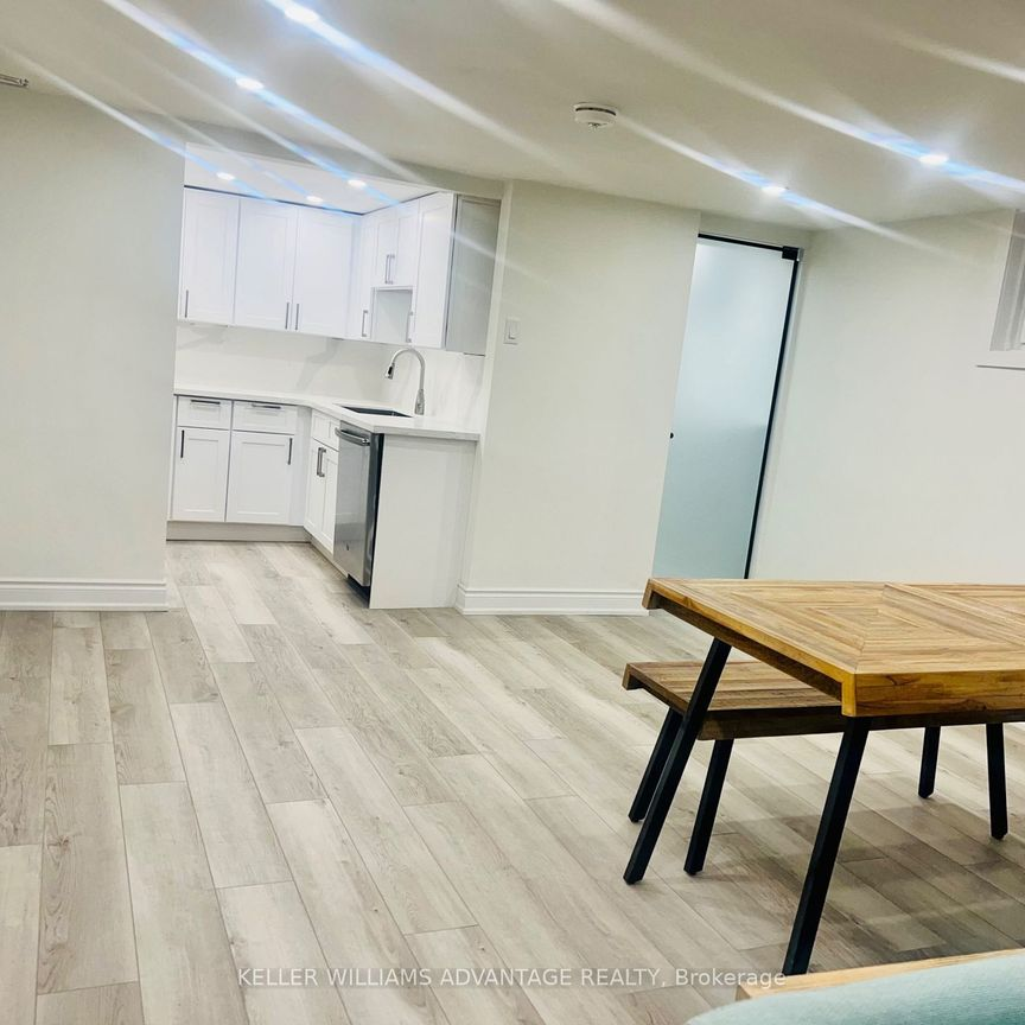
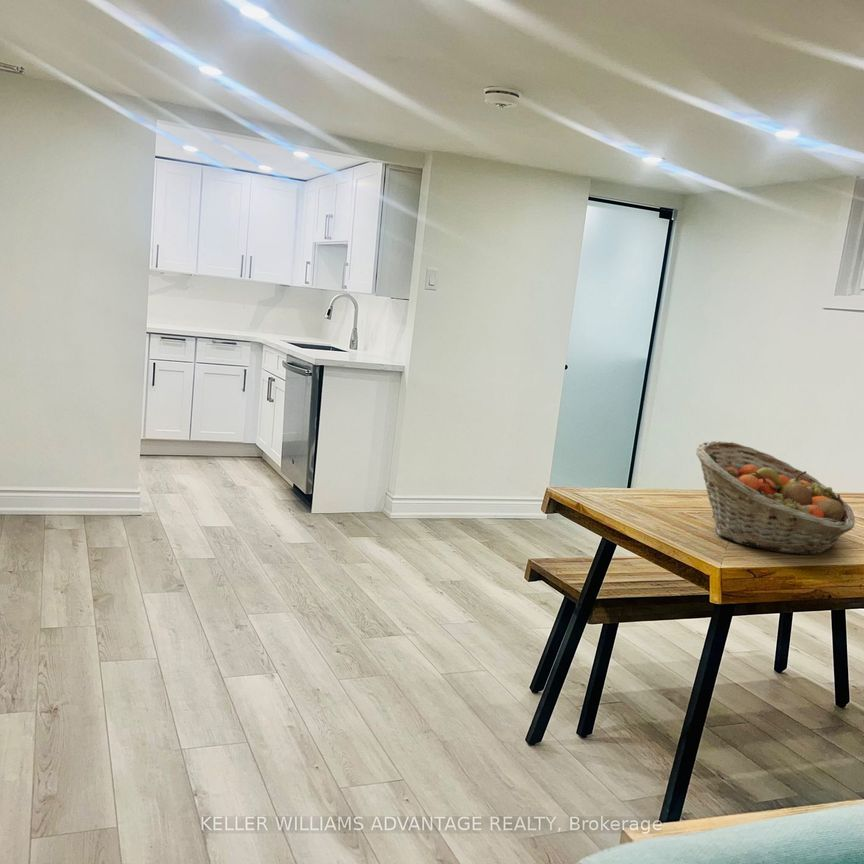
+ fruit basket [695,440,856,556]
